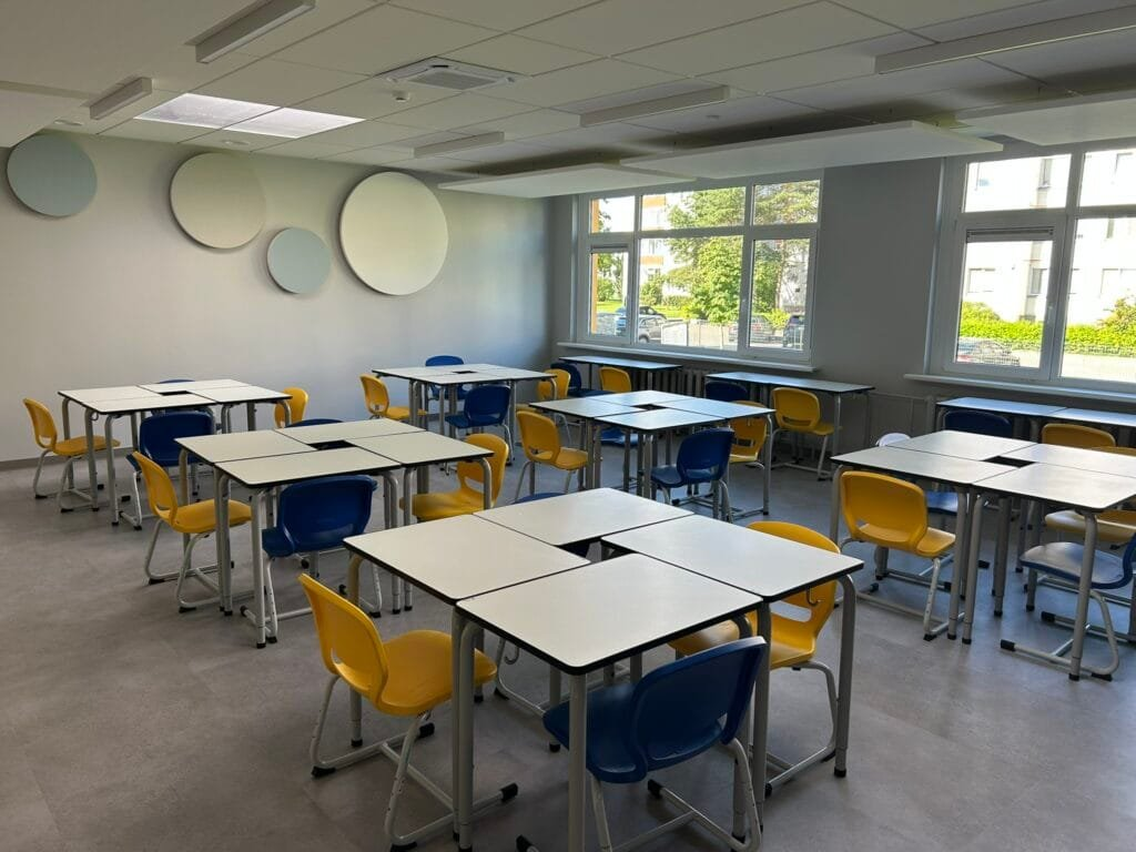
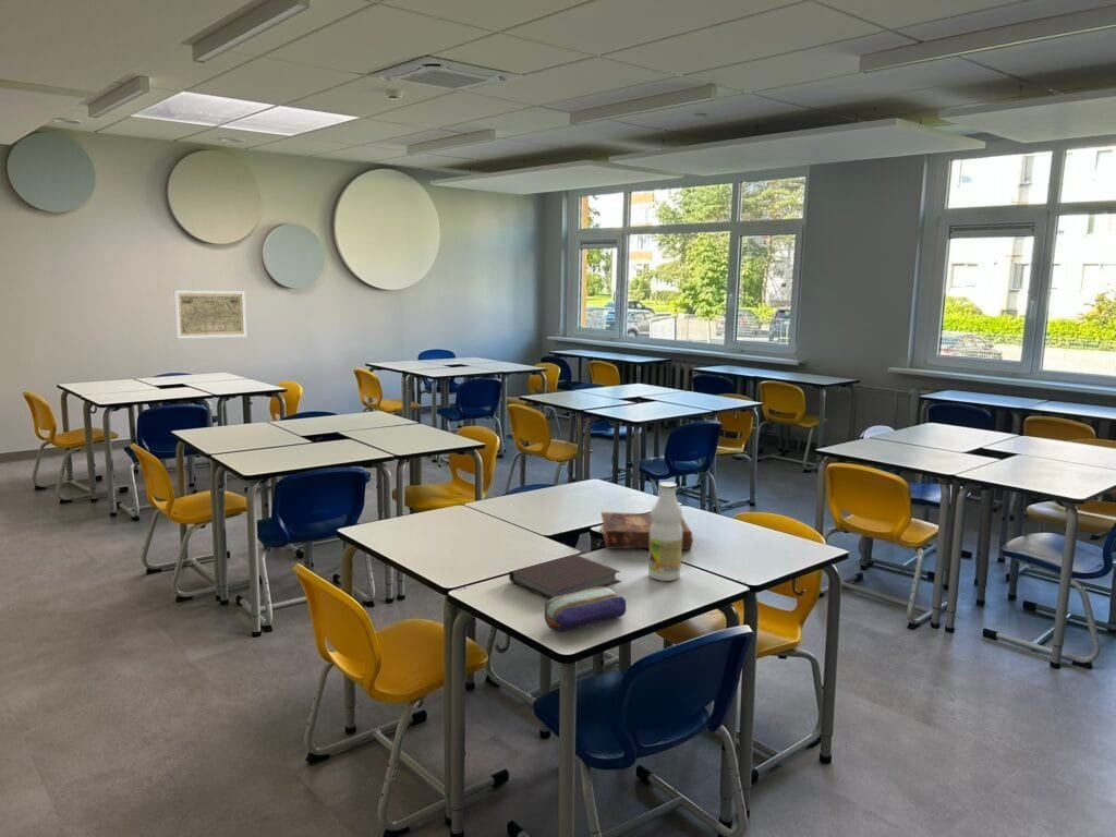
+ notebook [508,554,622,599]
+ book [599,511,693,550]
+ pencil case [544,586,627,633]
+ bottle [647,481,683,582]
+ map [173,289,247,340]
